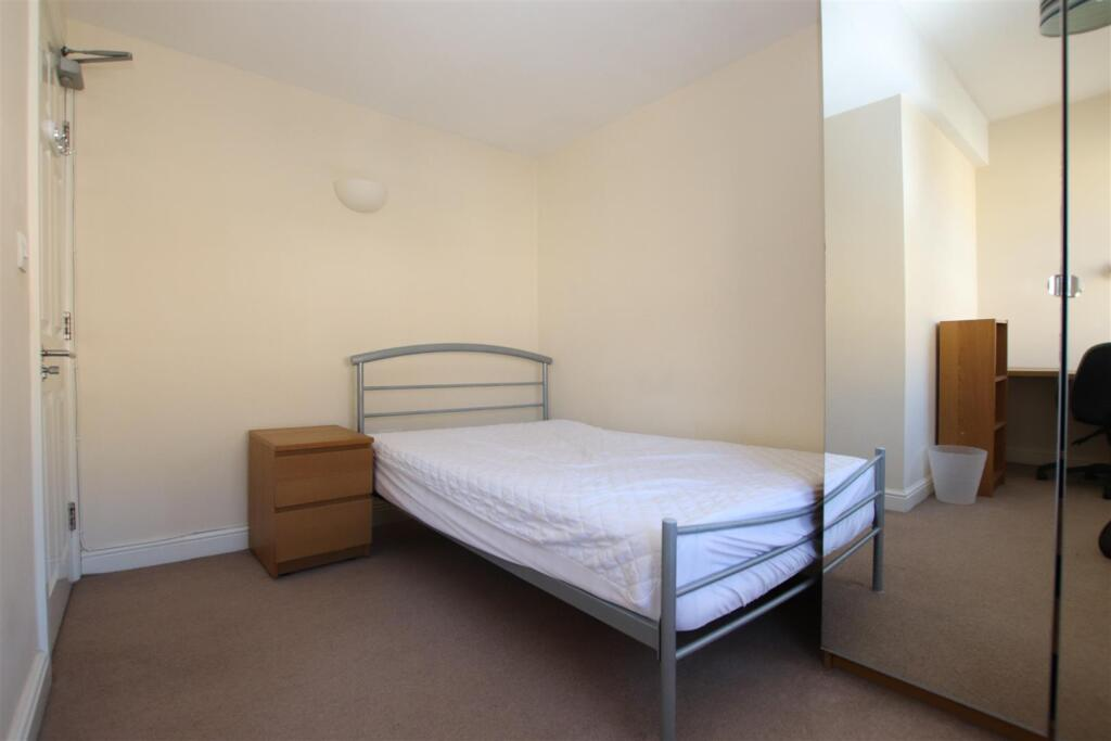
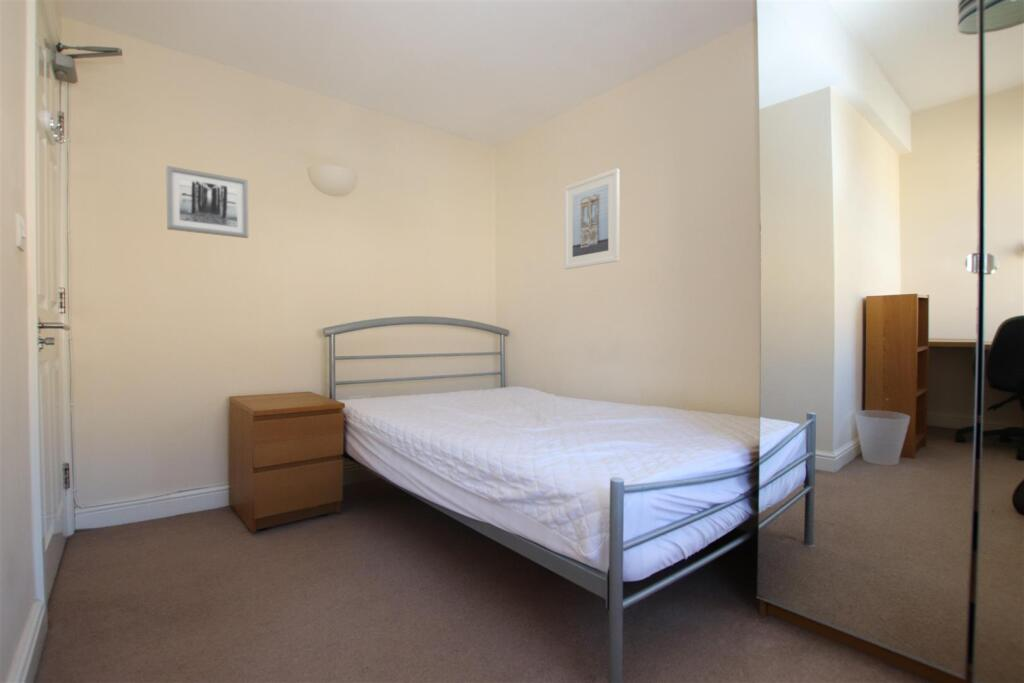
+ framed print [563,168,621,270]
+ wall art [166,165,250,239]
